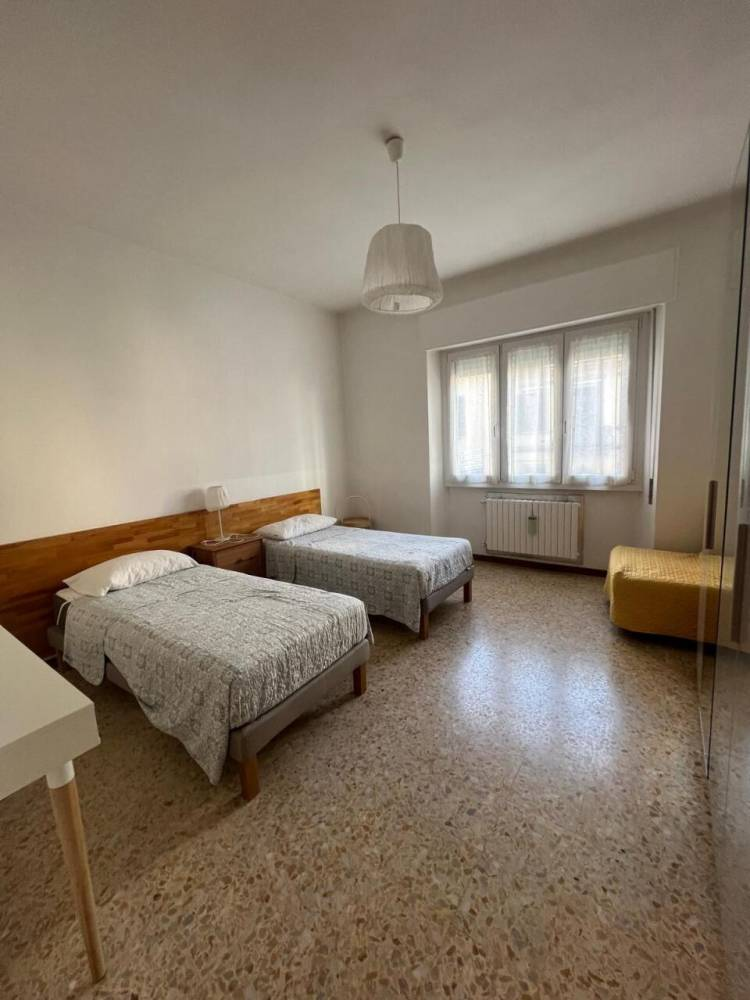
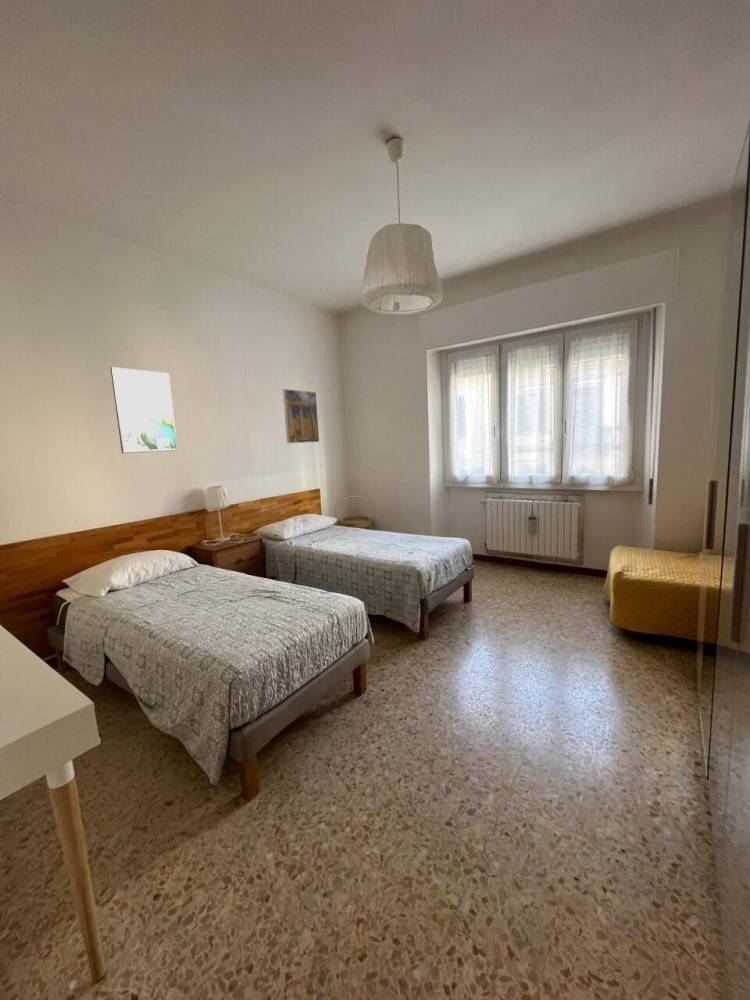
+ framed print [282,388,320,444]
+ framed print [110,366,179,454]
